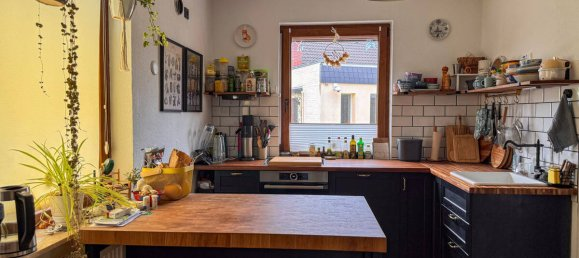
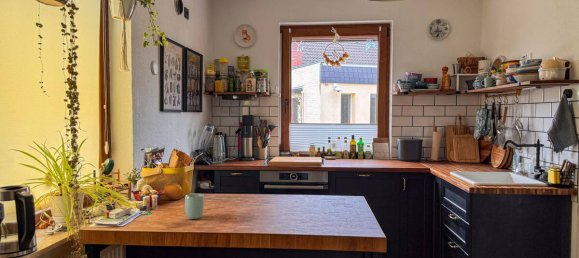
+ cup [184,193,205,220]
